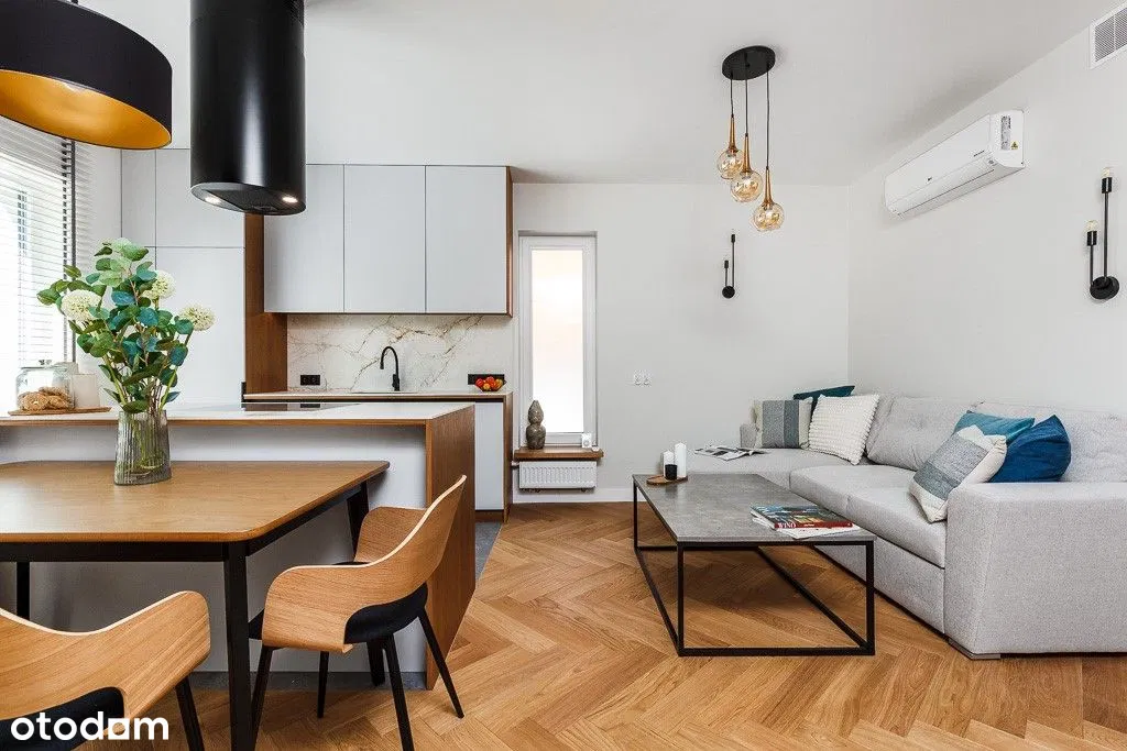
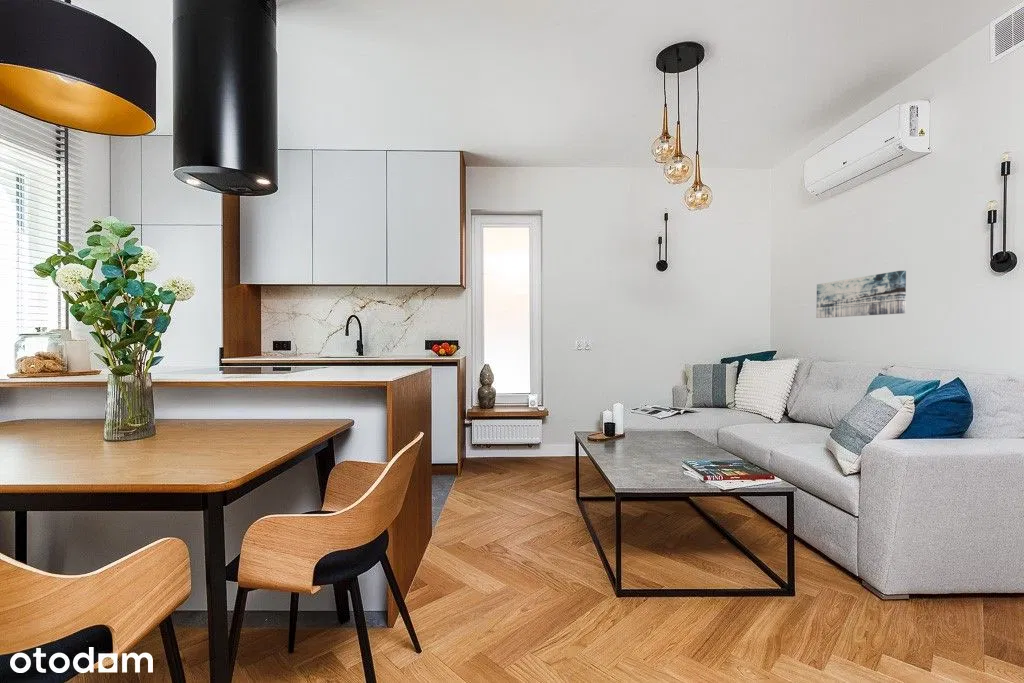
+ wall art [815,270,907,319]
